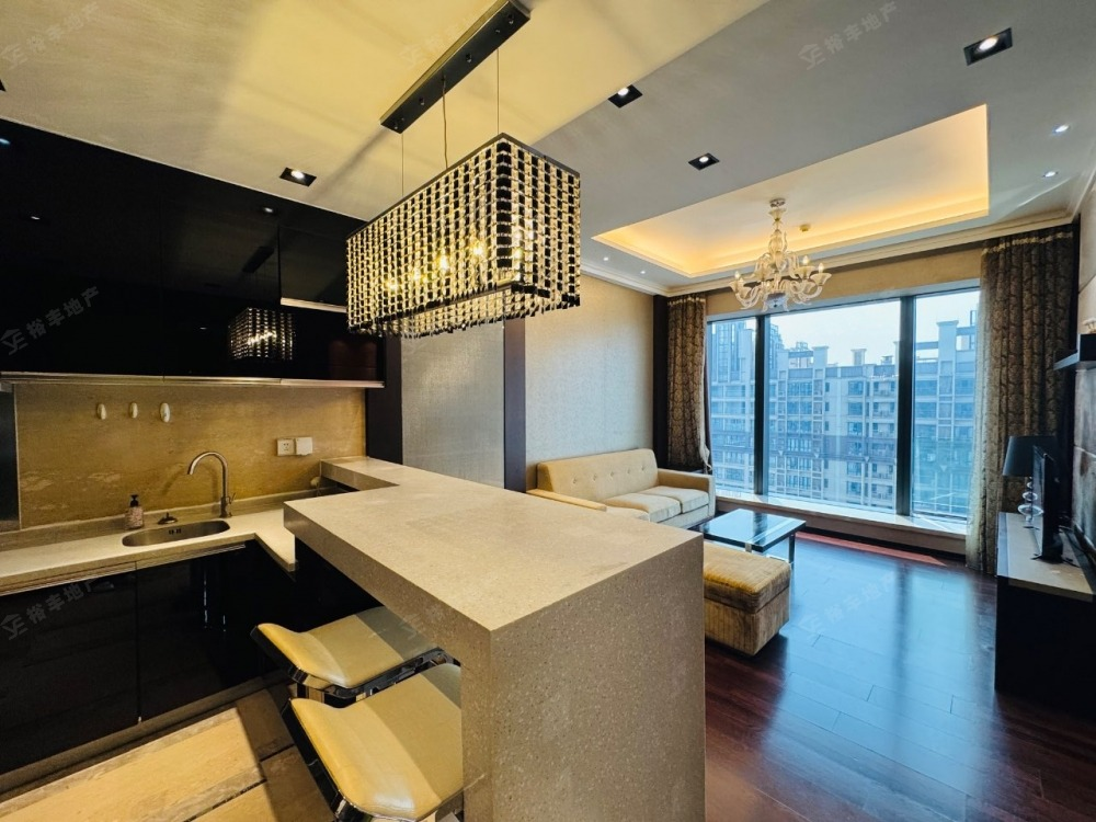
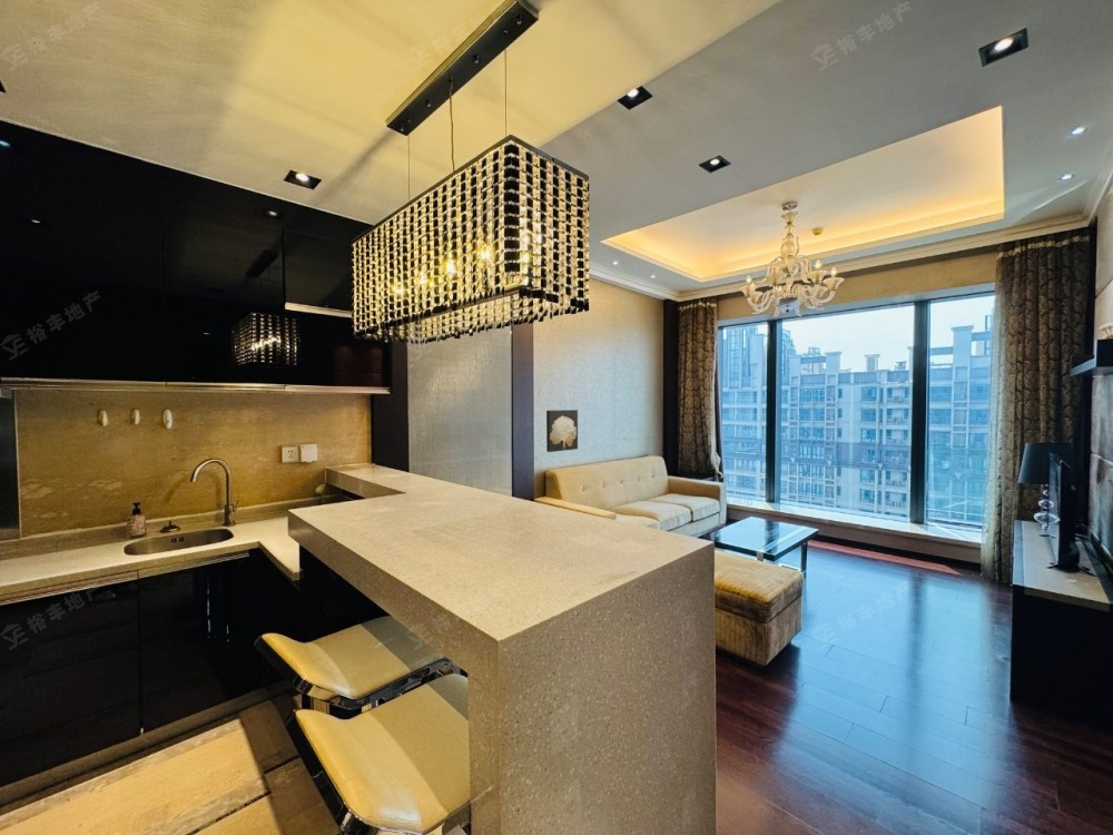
+ wall art [545,409,579,453]
